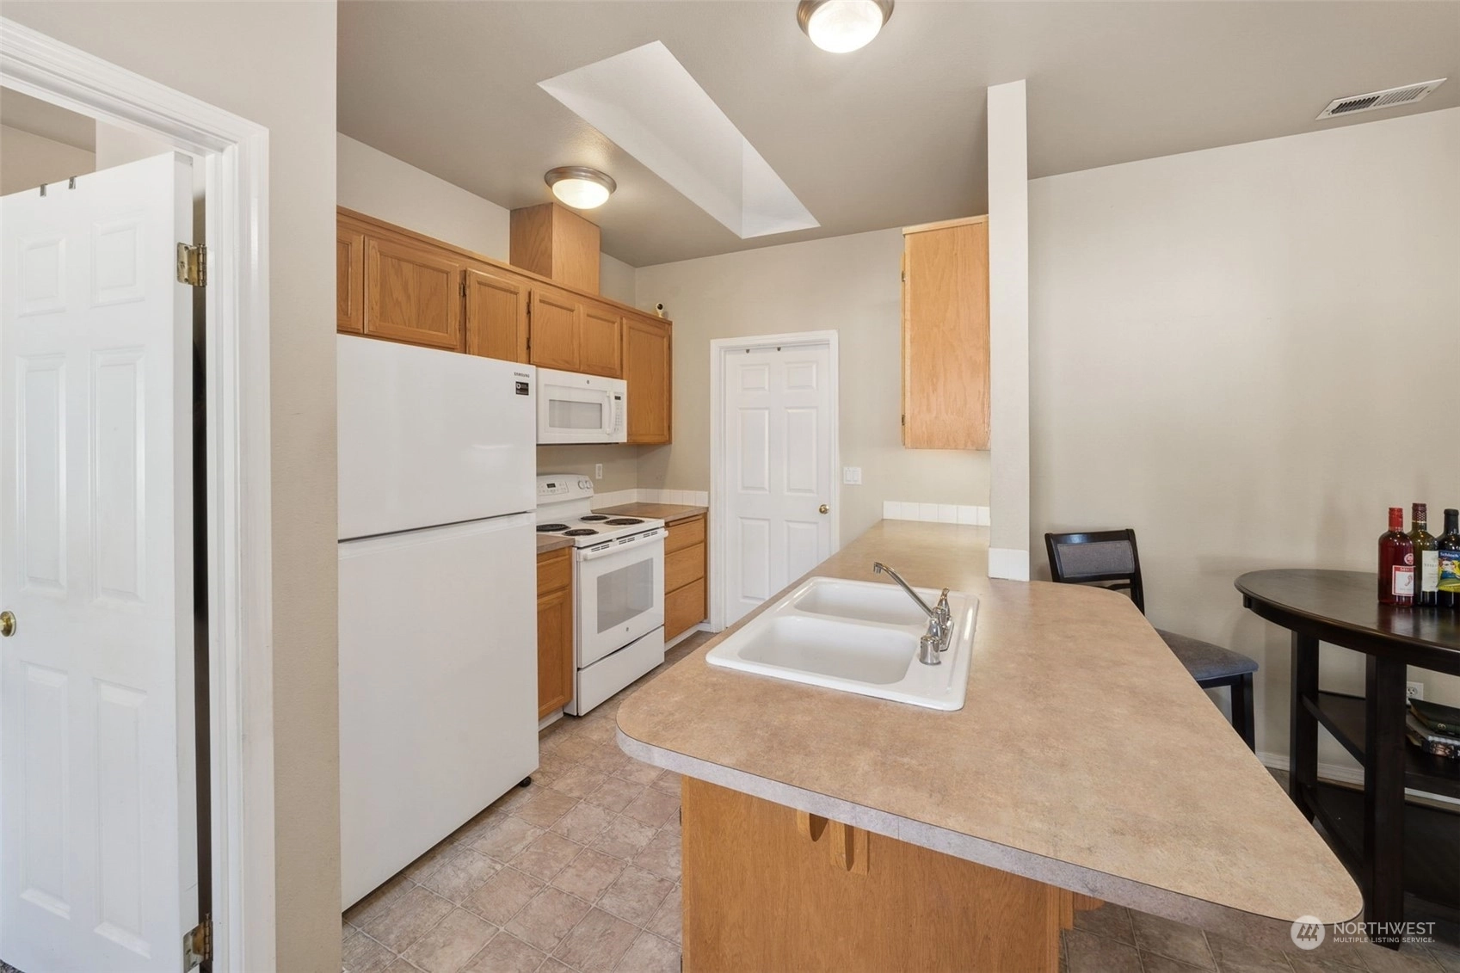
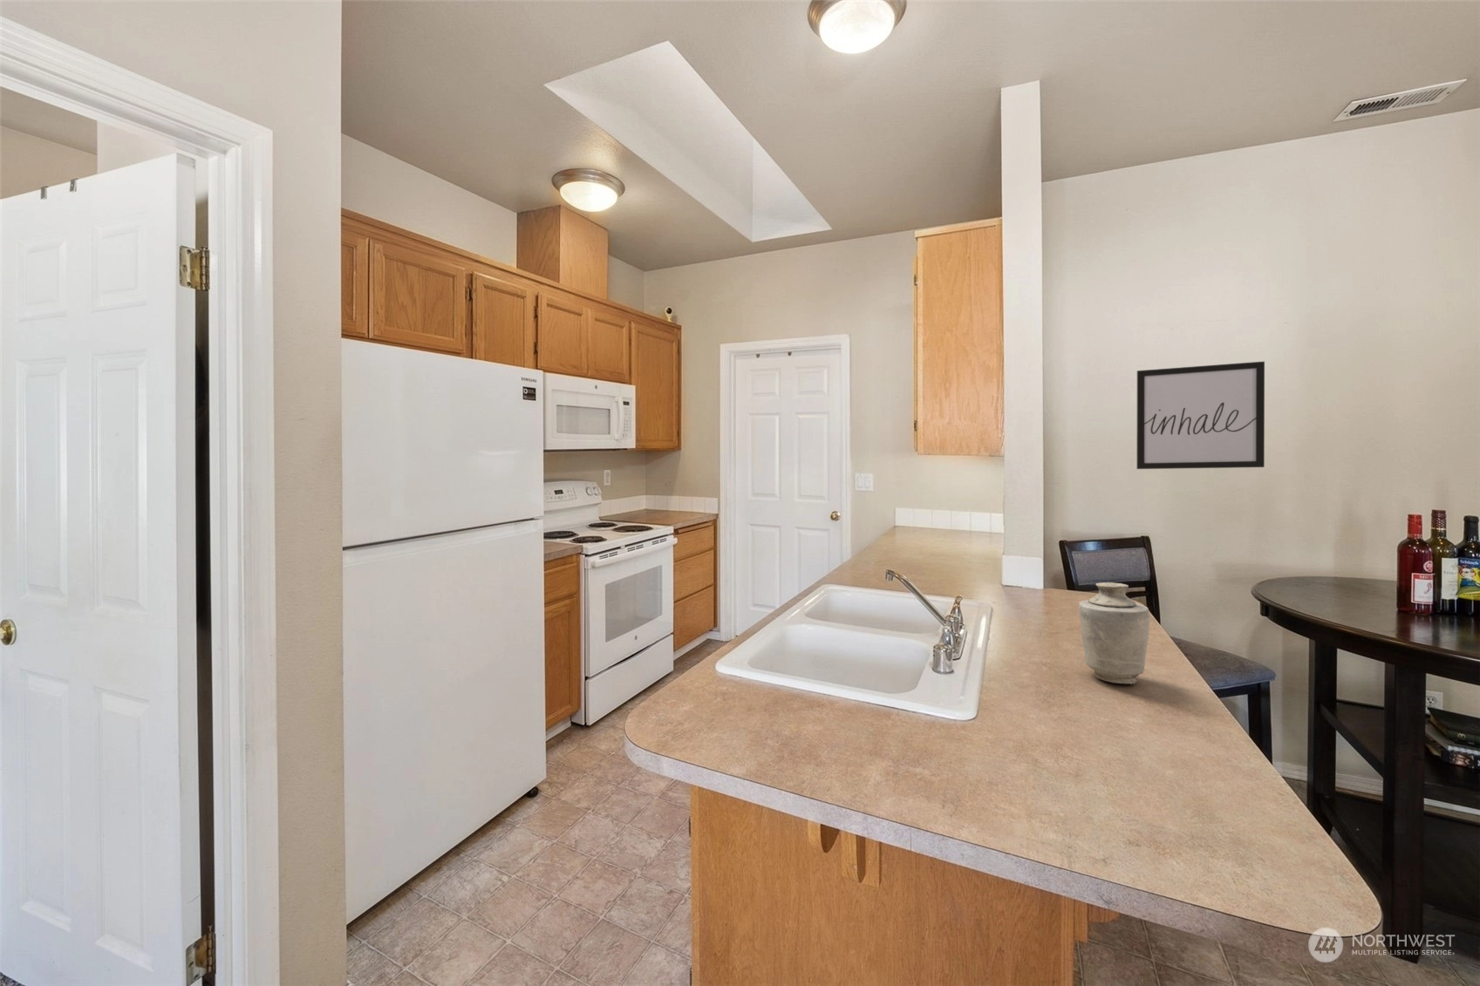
+ wall art [1136,361,1265,470]
+ vase [1078,581,1150,686]
